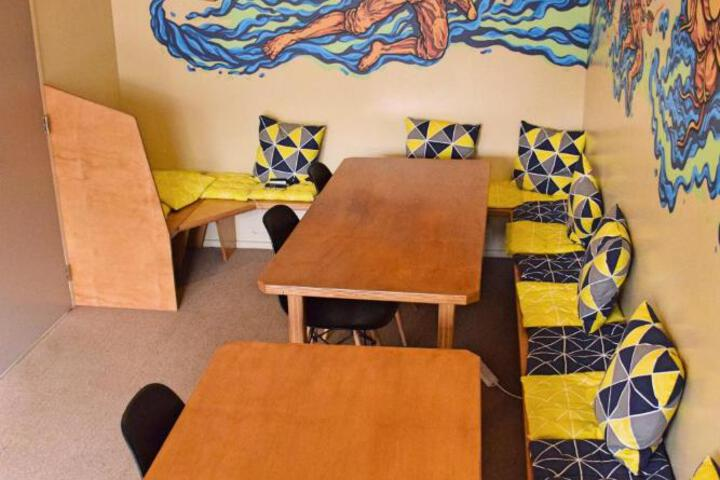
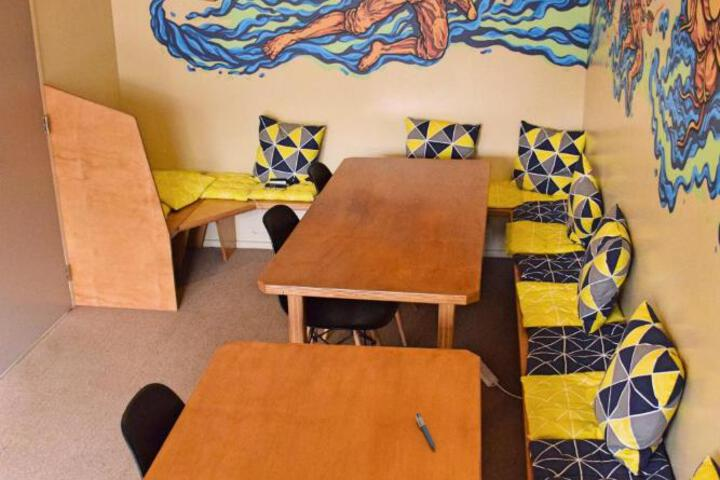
+ pen [415,411,436,449]
